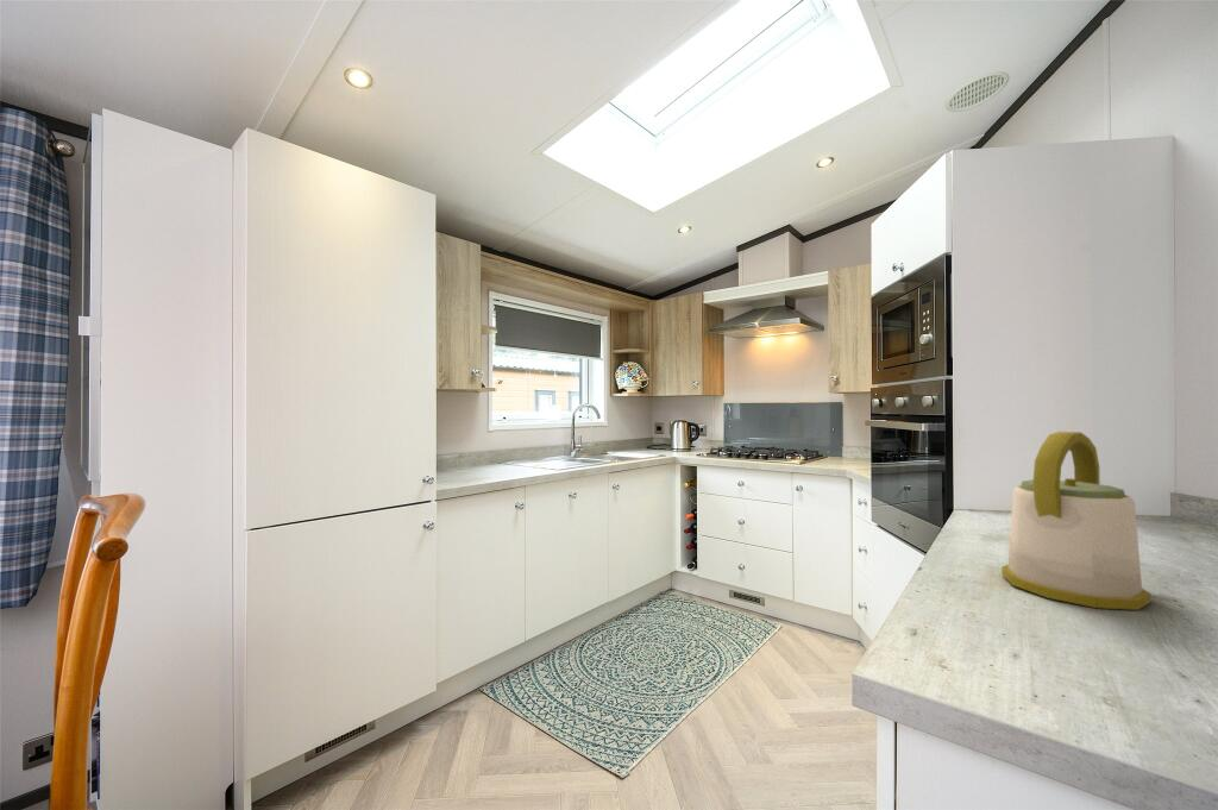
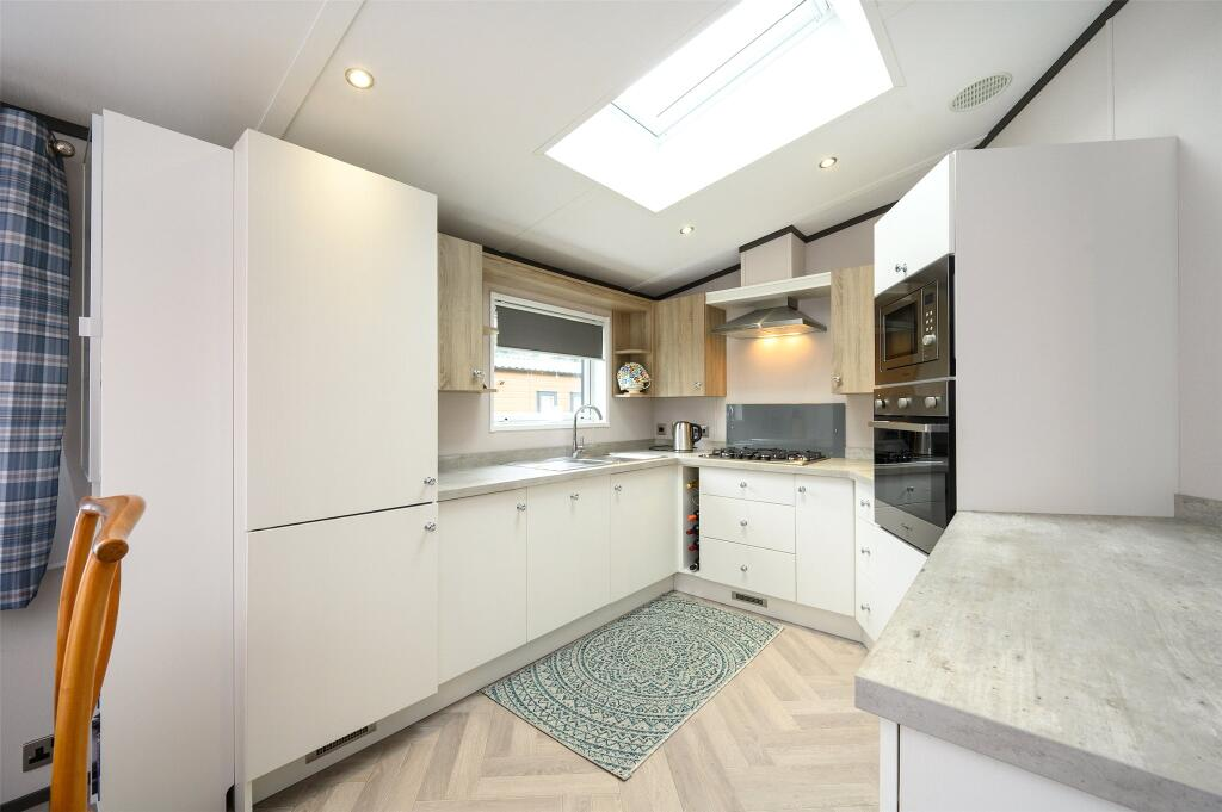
- kettle [1000,431,1151,611]
